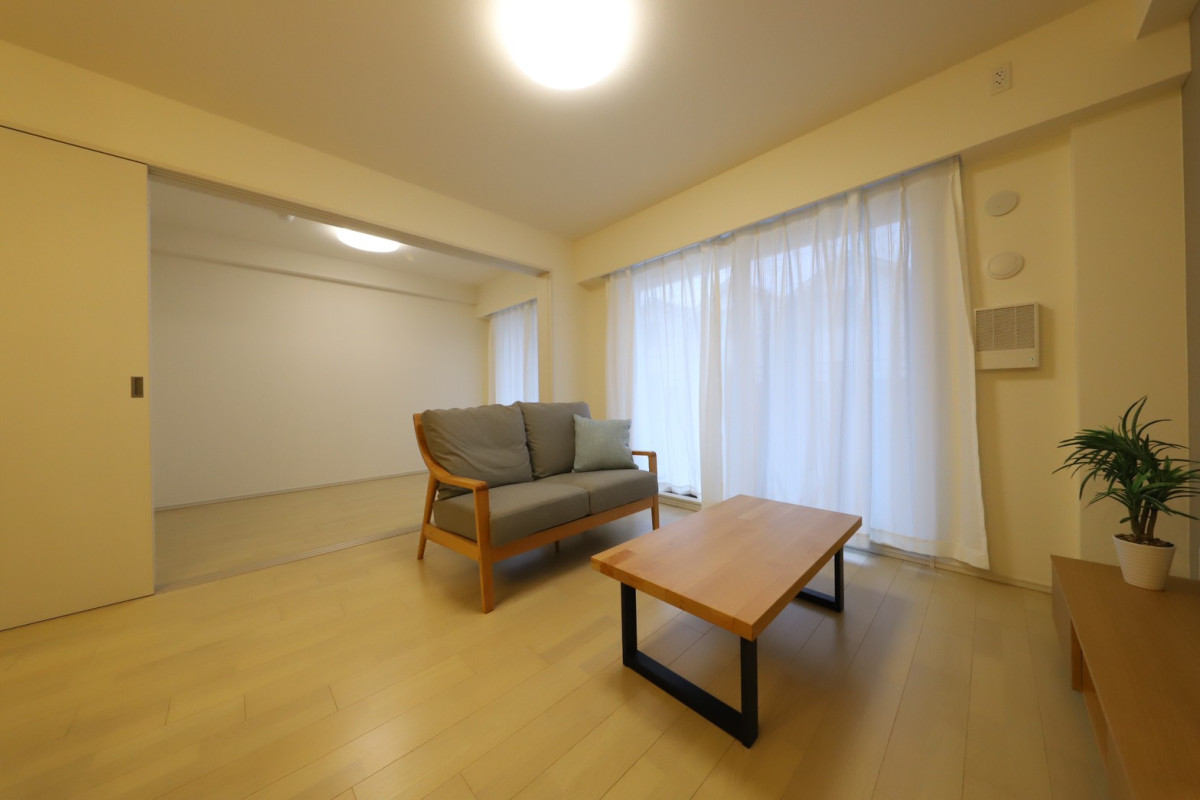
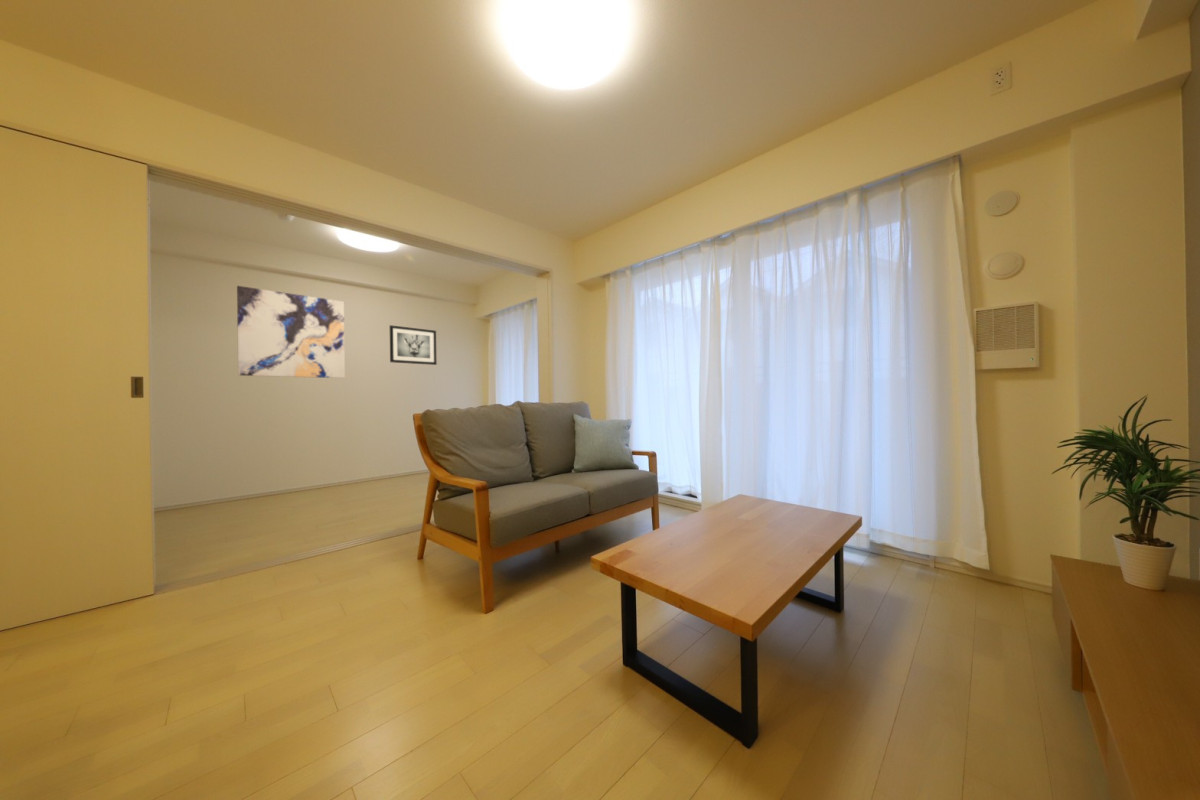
+ wall art [236,285,346,379]
+ wall art [389,324,438,366]
